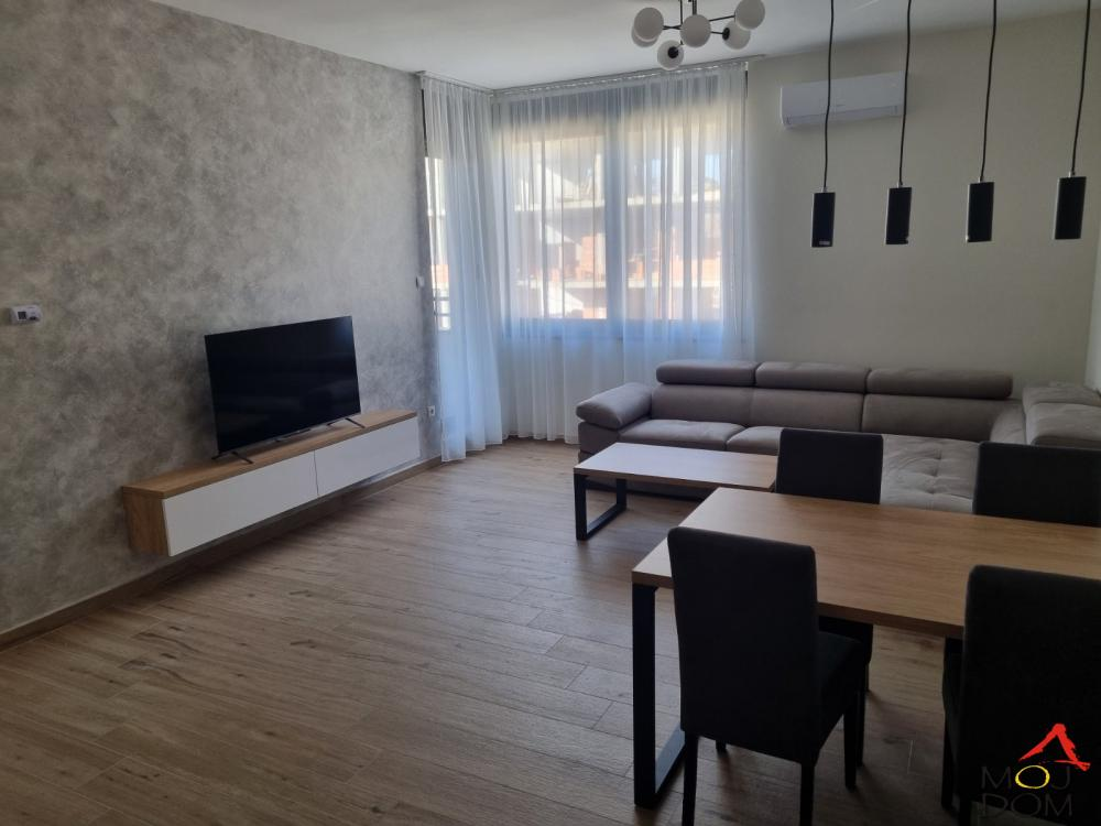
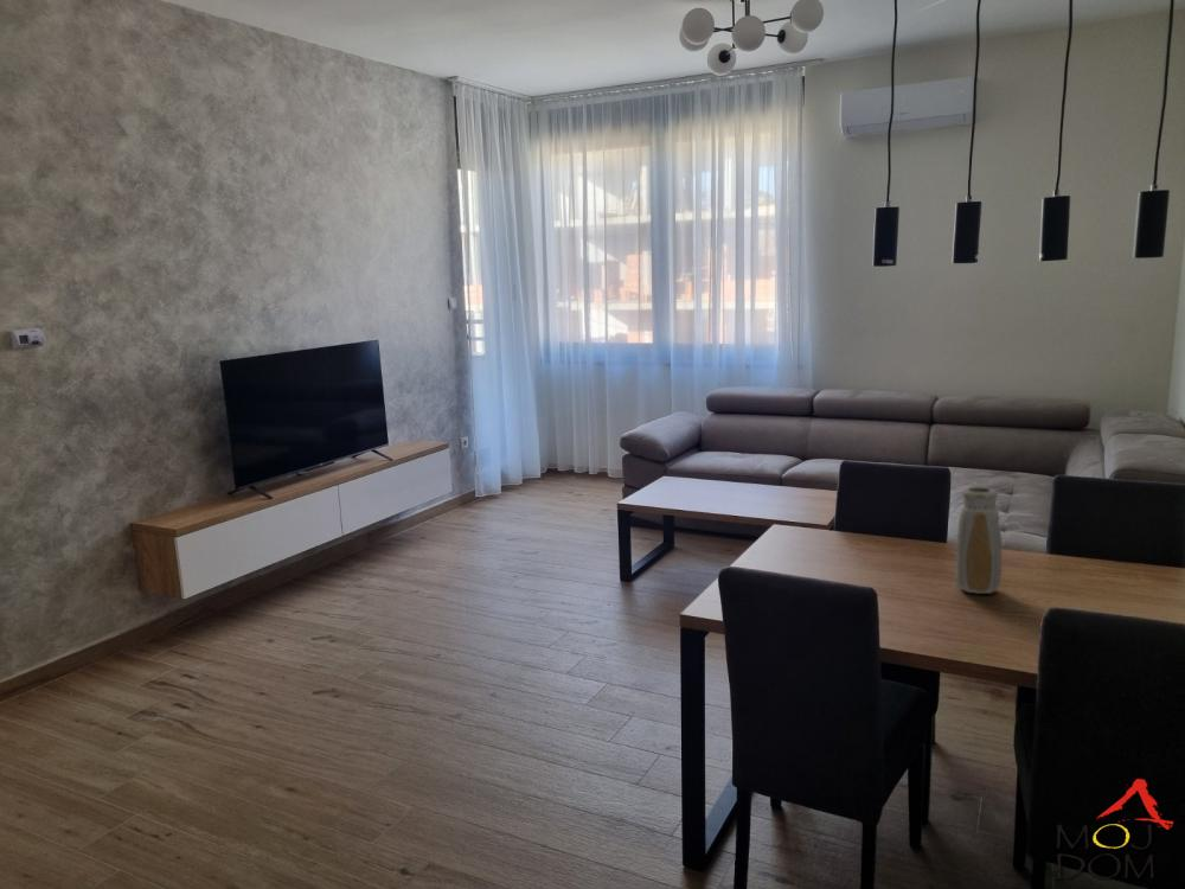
+ vase [954,486,1003,595]
